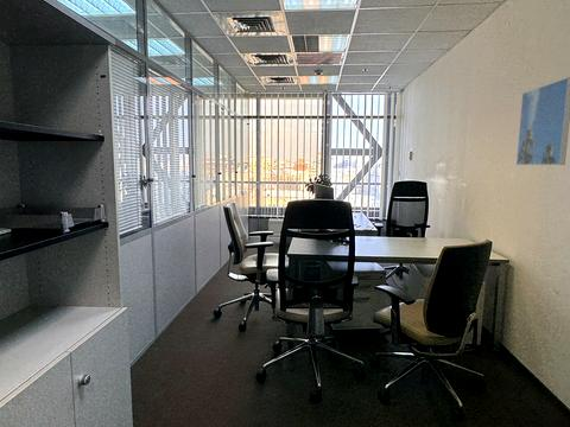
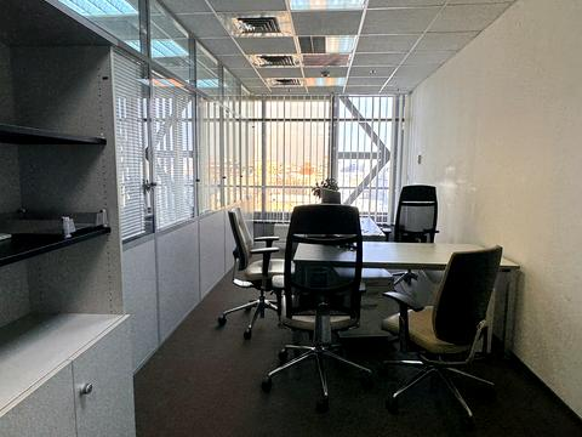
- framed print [515,76,570,166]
